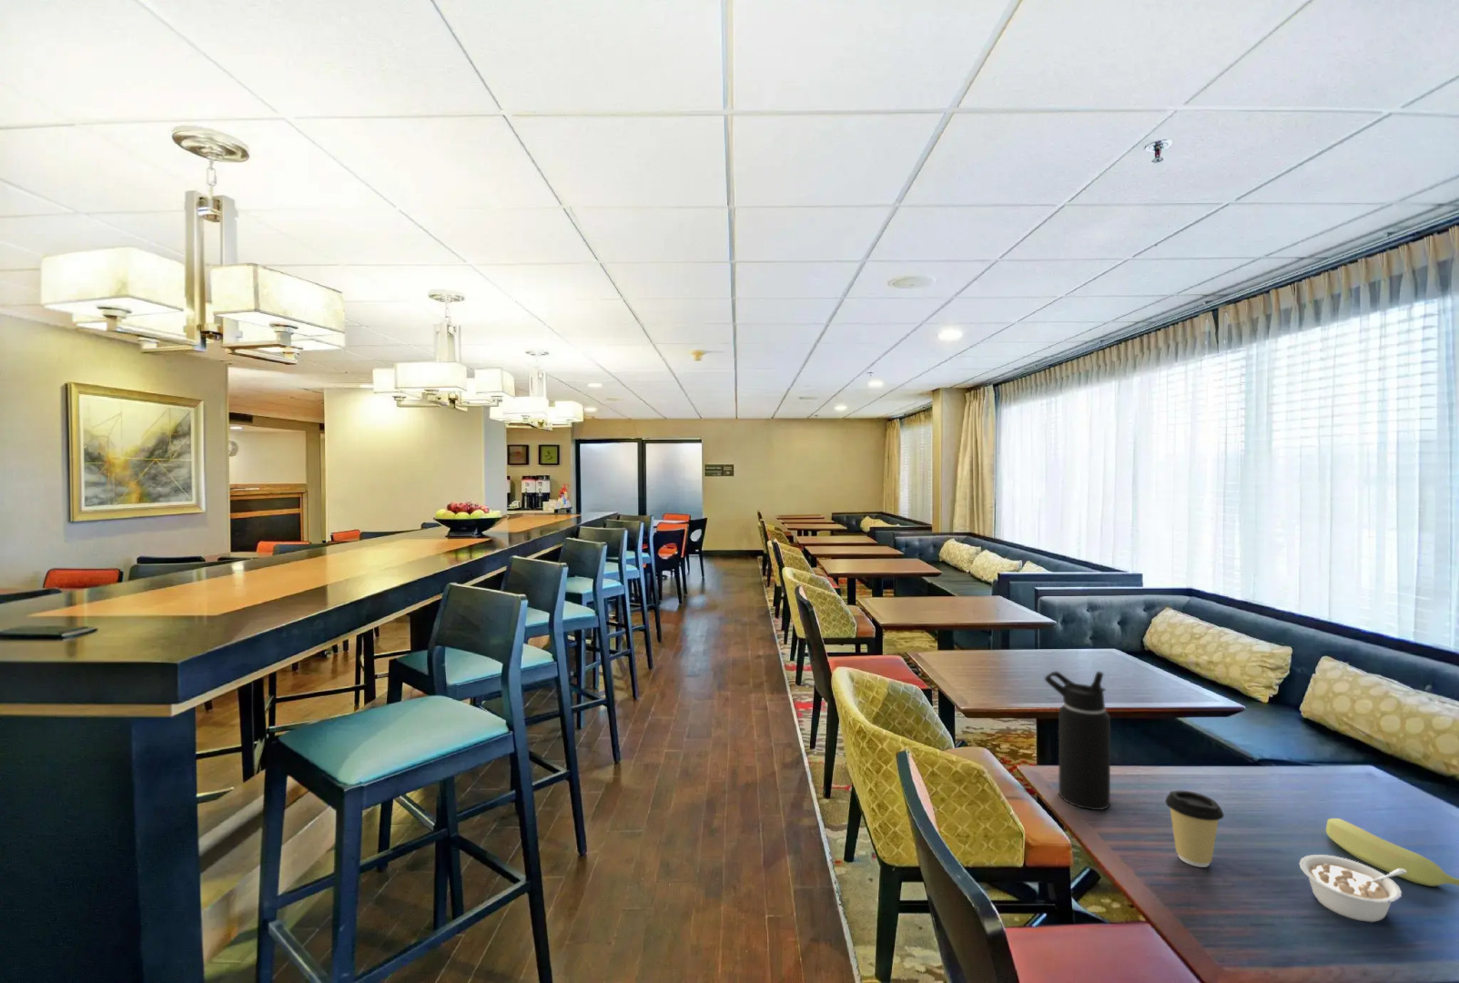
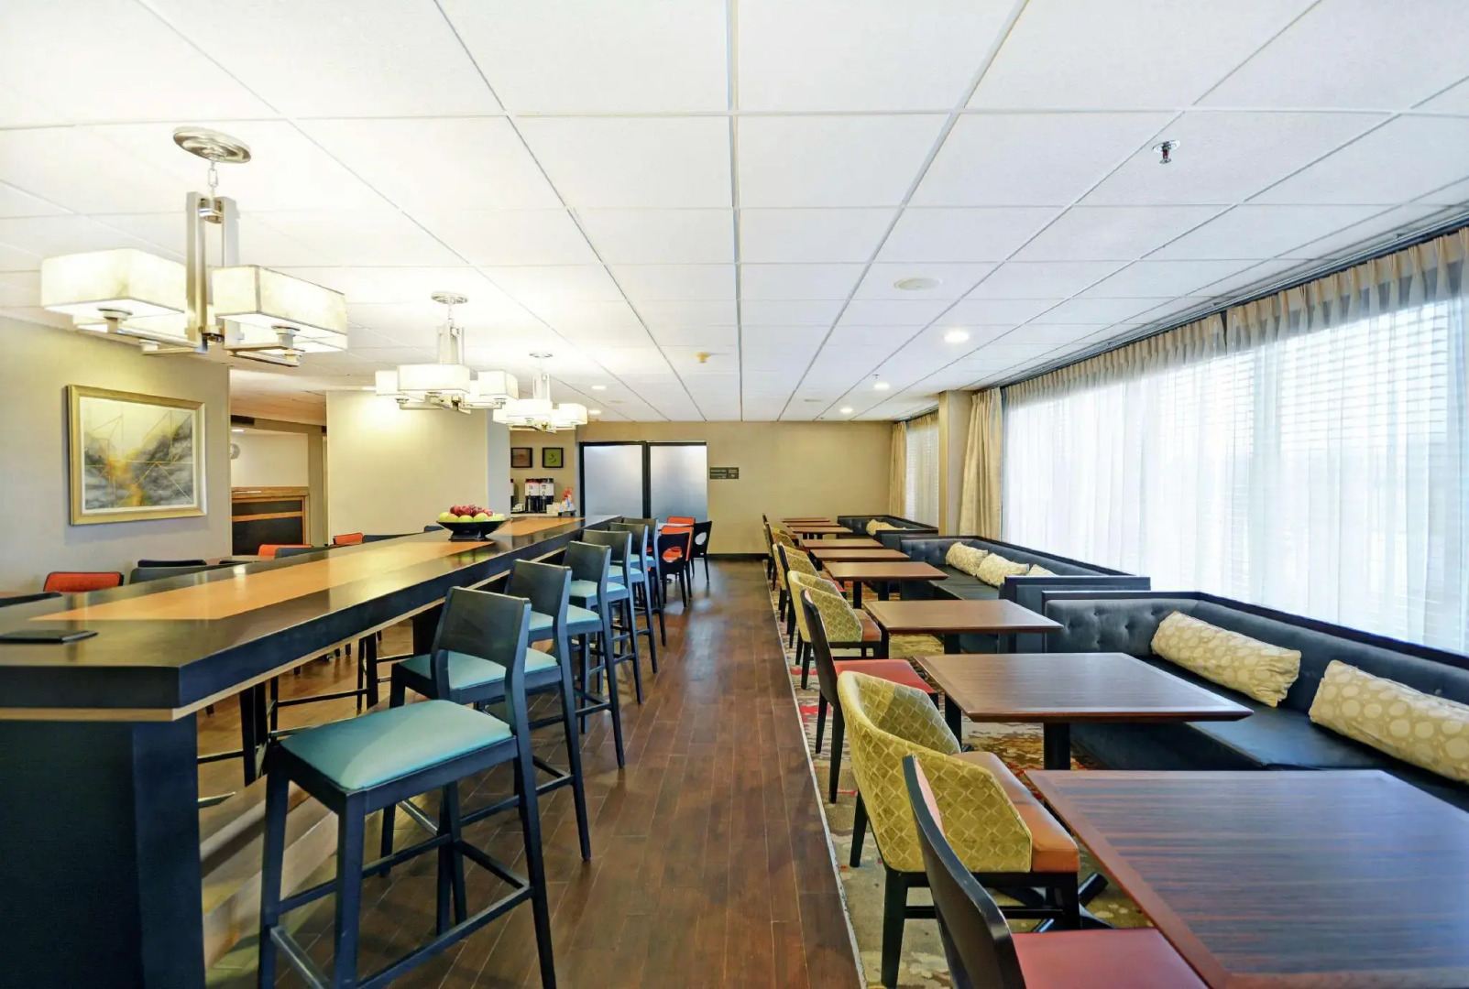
- water bottle [1044,670,1111,811]
- legume [1299,854,1407,923]
- banana [1325,817,1459,888]
- coffee cup [1164,790,1225,868]
